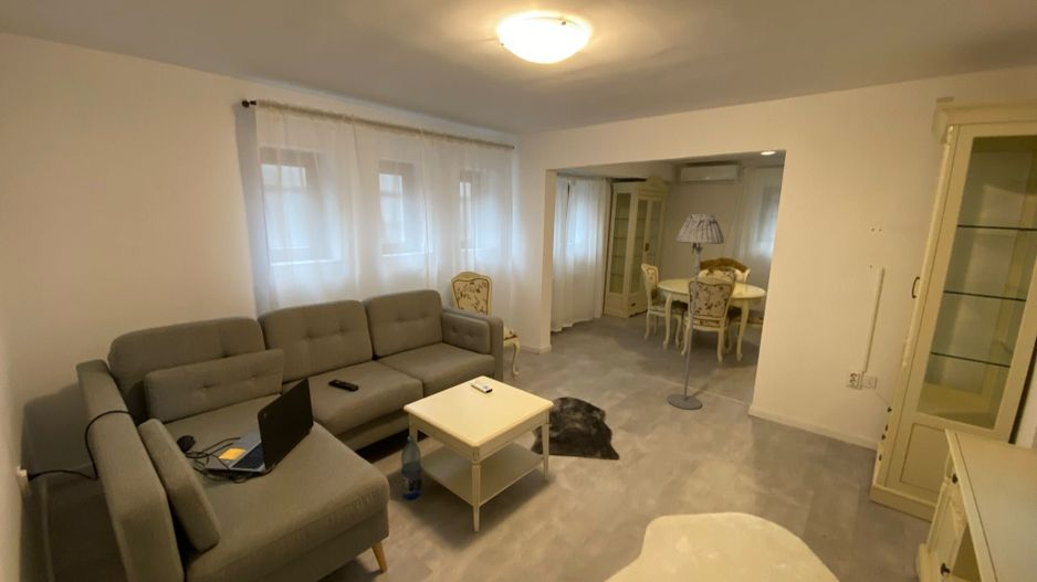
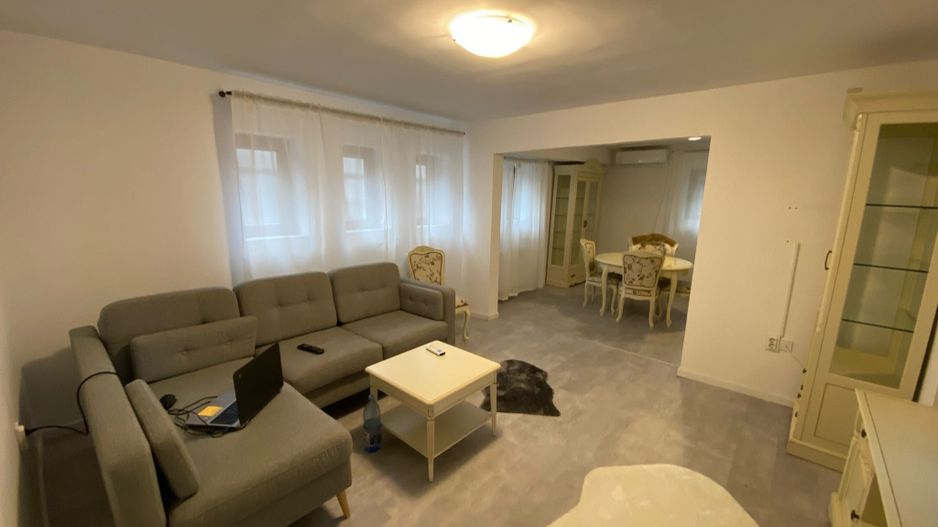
- floor lamp [667,213,725,411]
